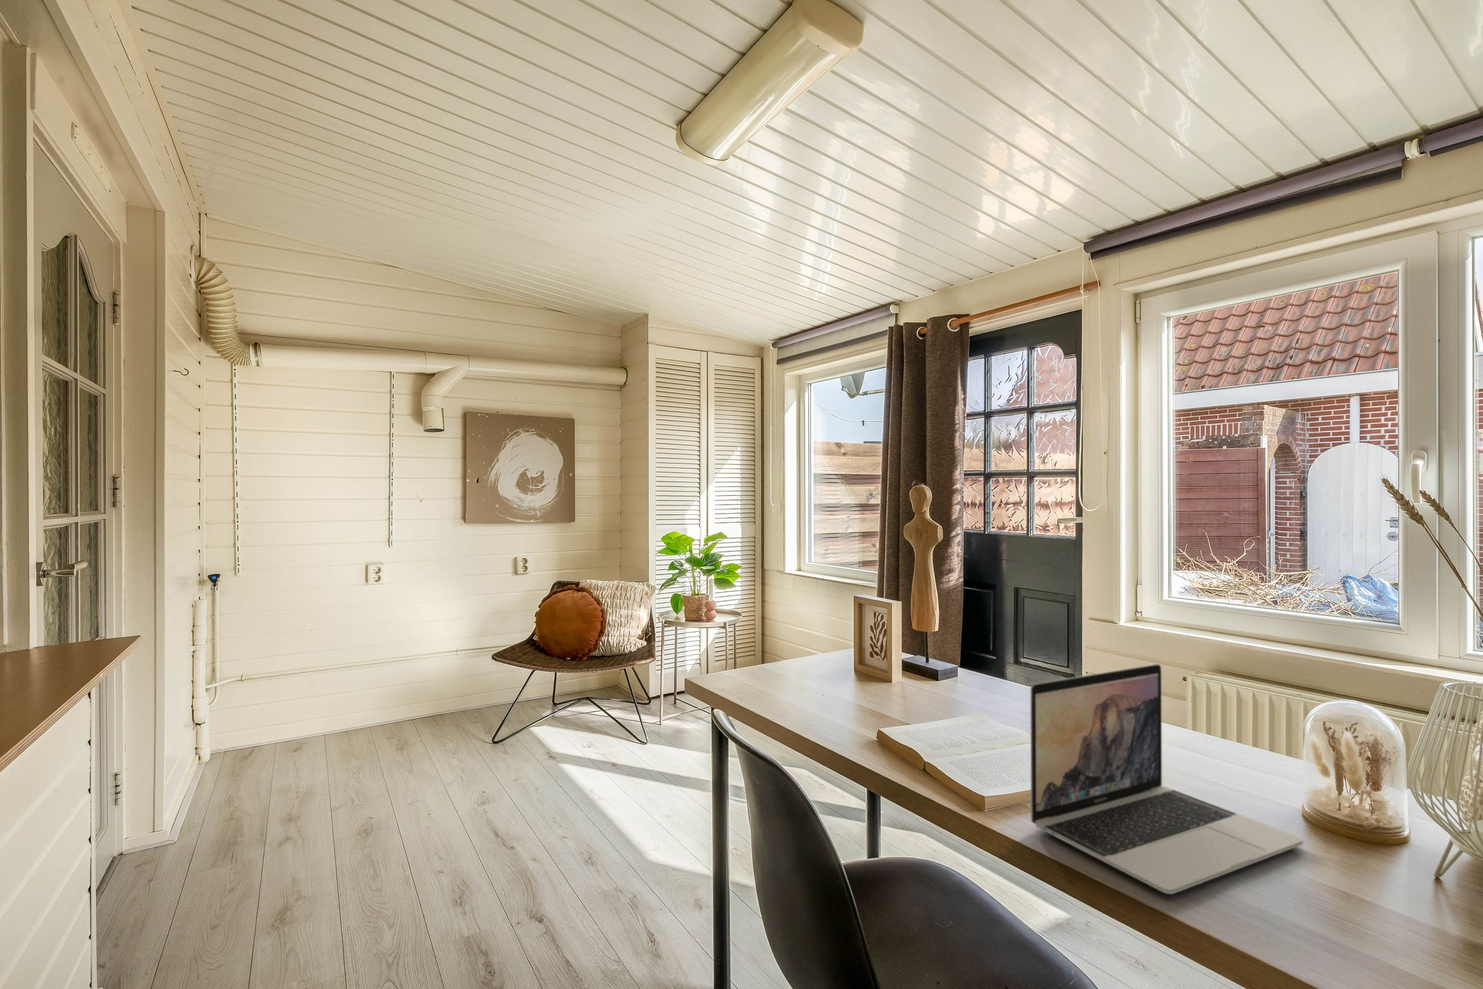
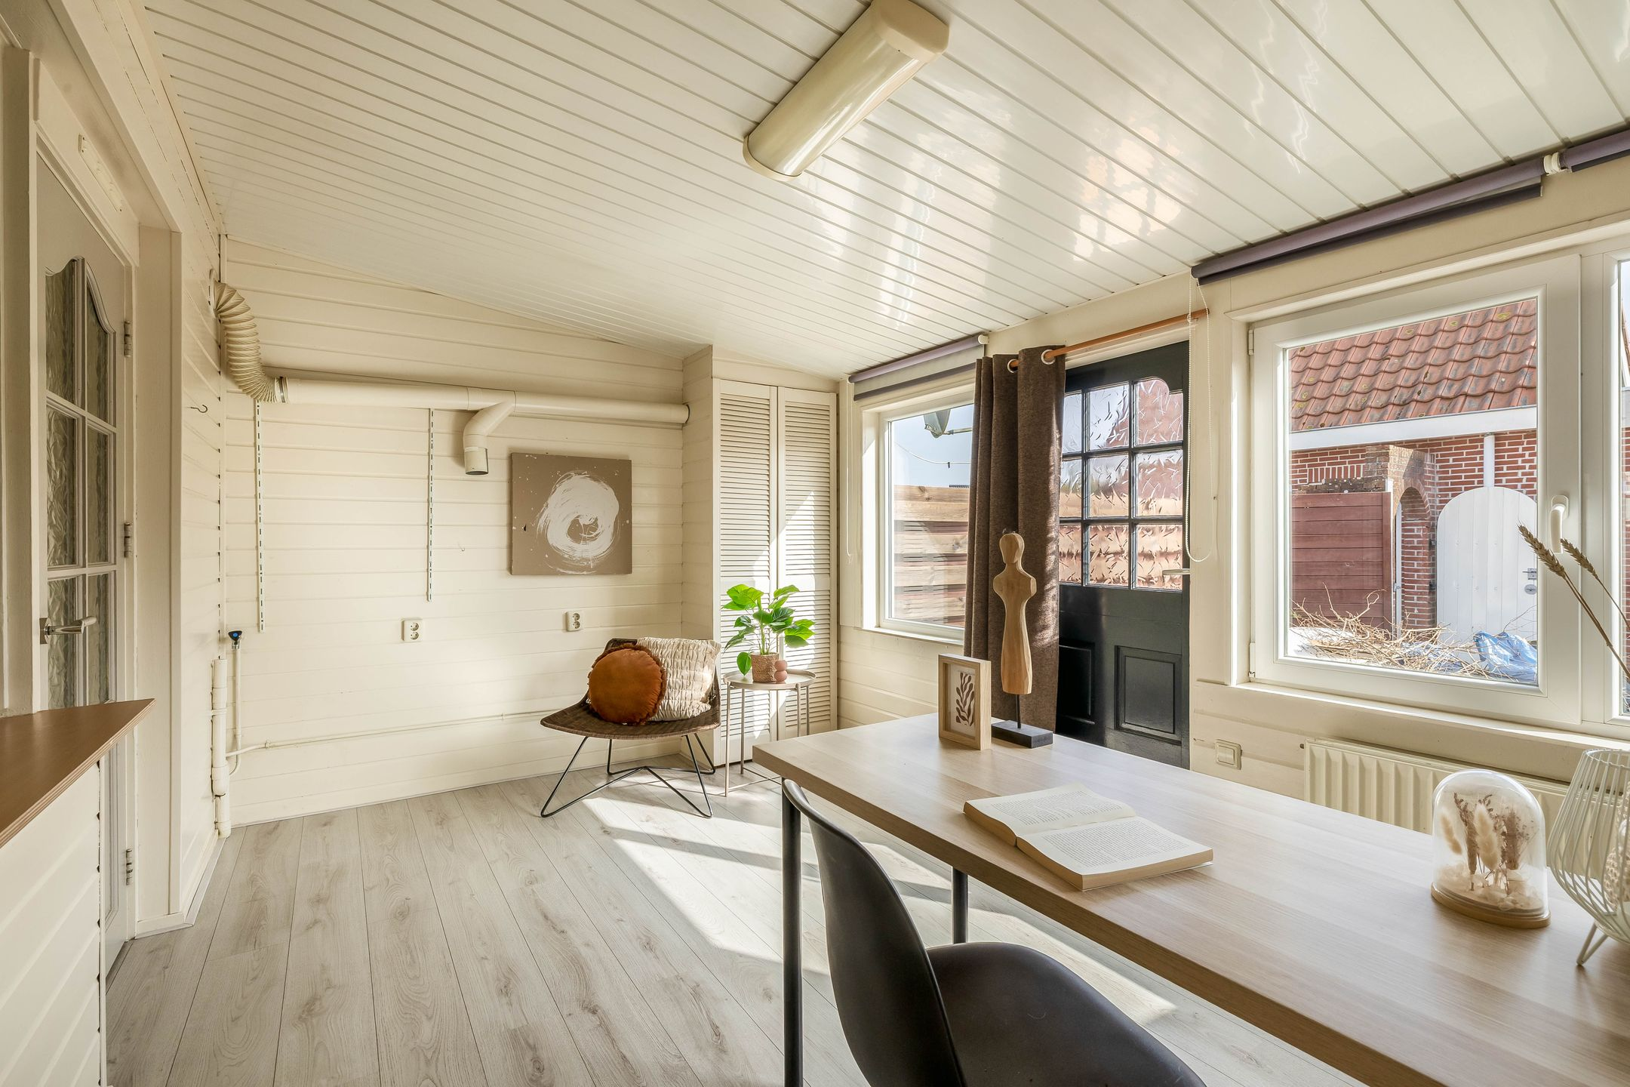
- laptop [1029,663,1304,895]
